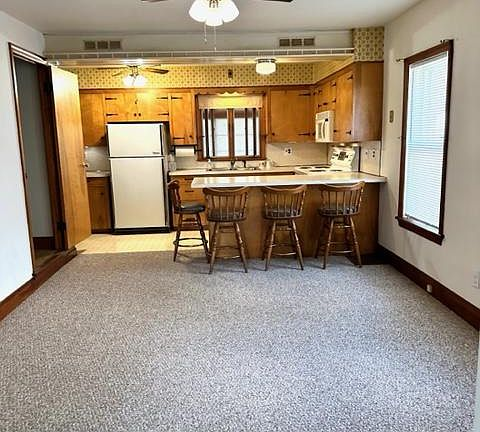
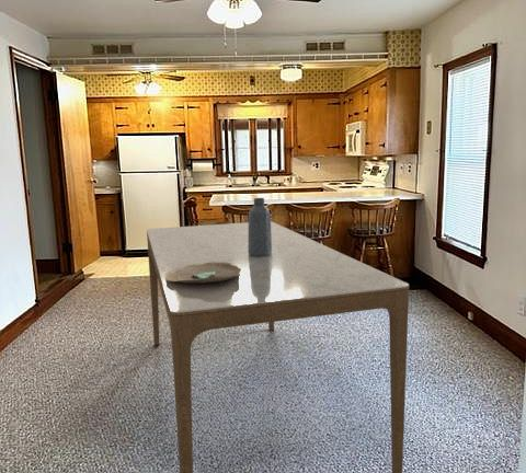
+ decorative bowl [164,262,241,282]
+ vase [248,197,272,256]
+ dining table [146,220,410,473]
